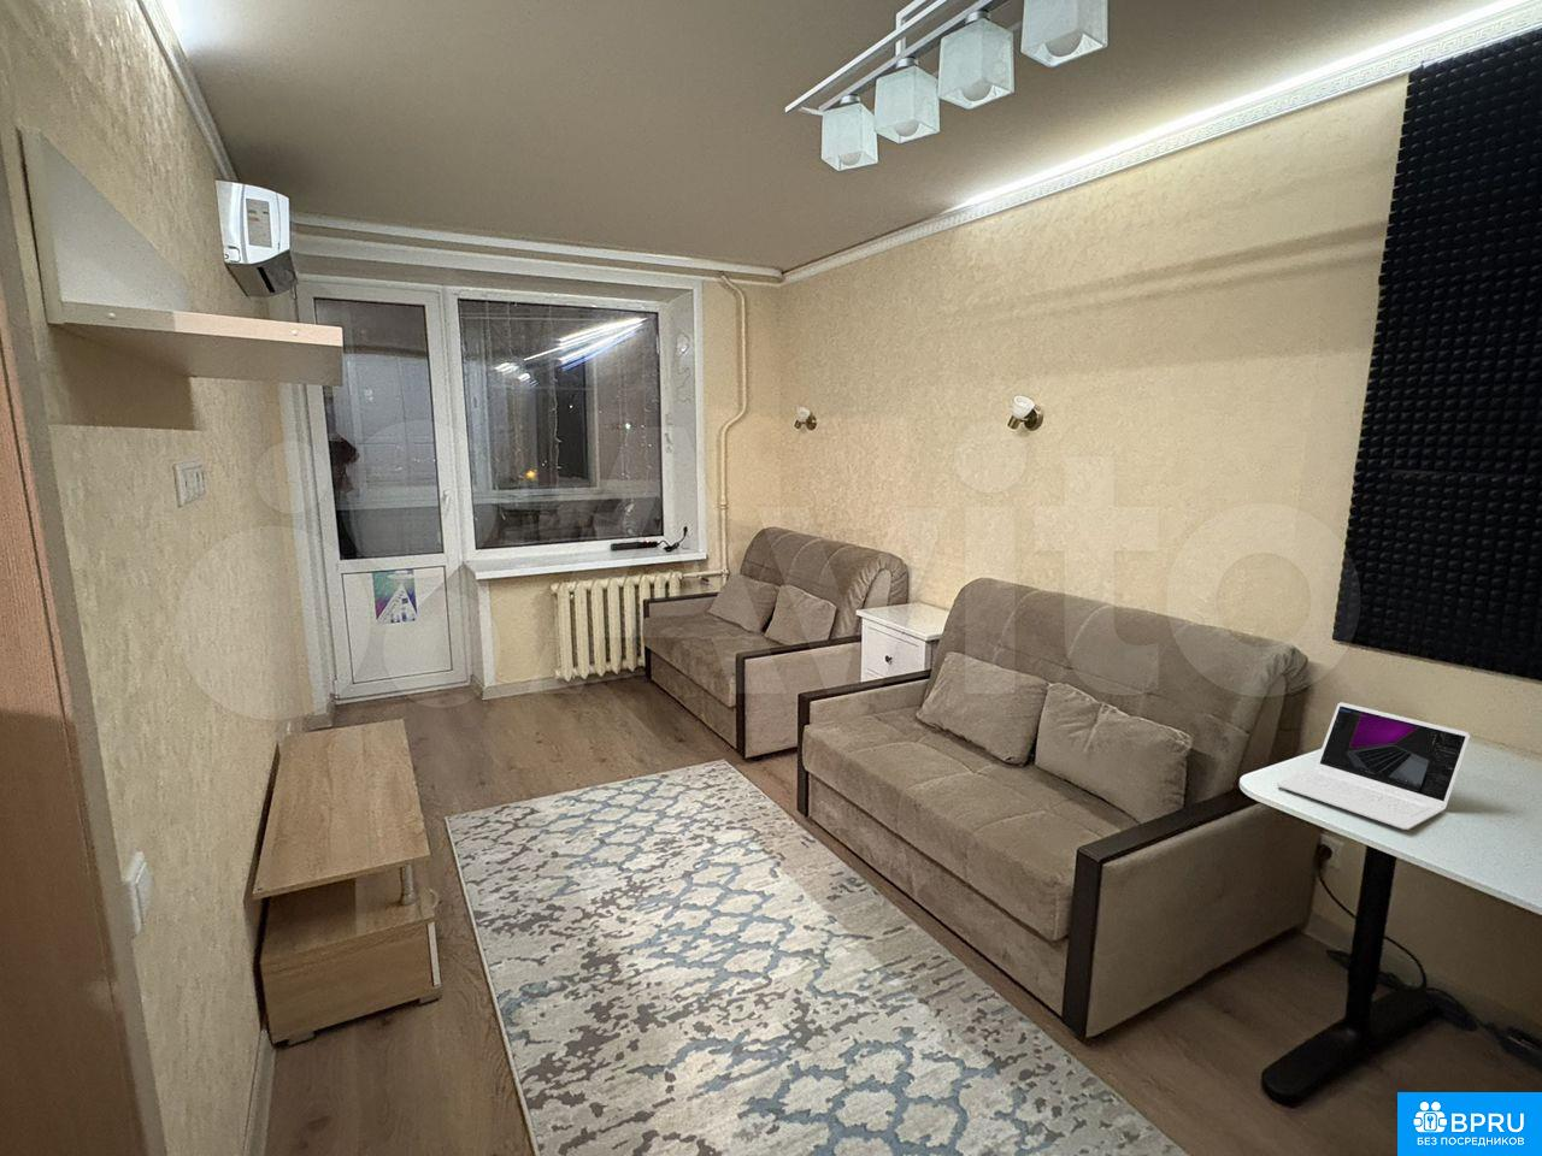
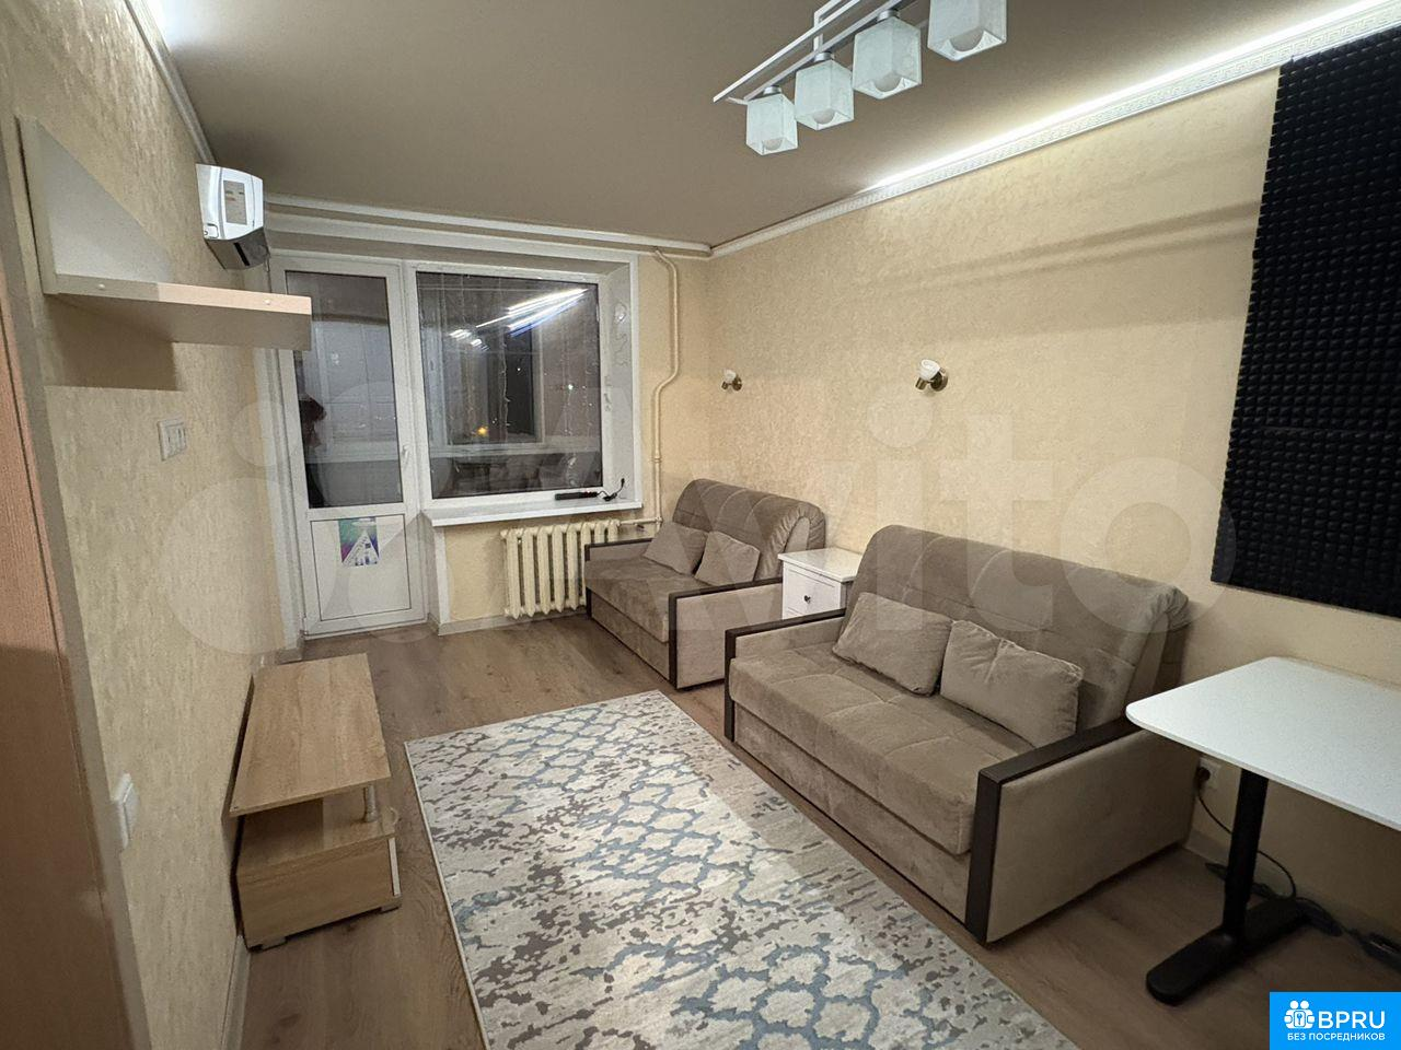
- laptop [1275,701,1470,831]
